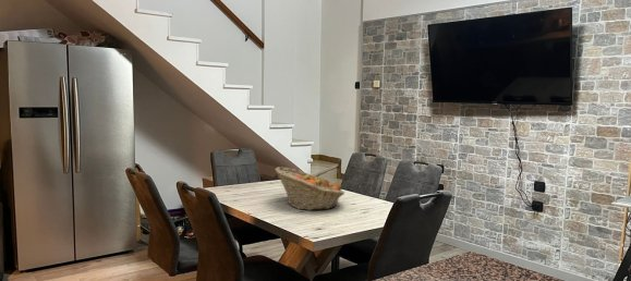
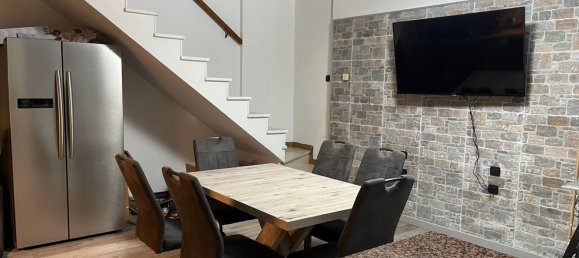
- fruit basket [274,166,345,211]
